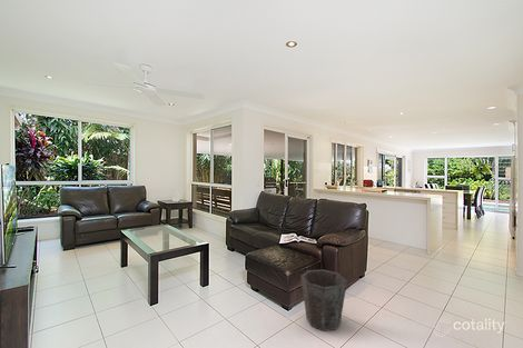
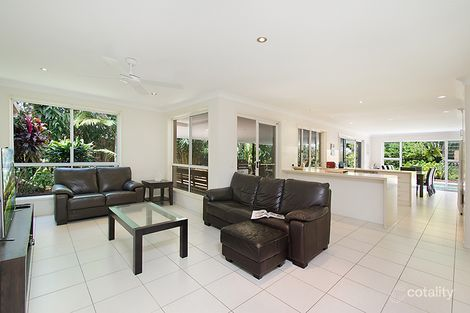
- waste bin [299,269,348,332]
